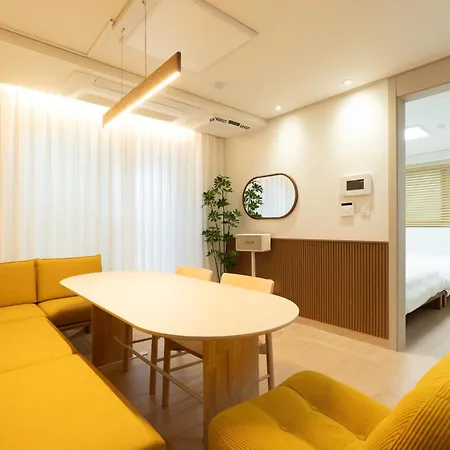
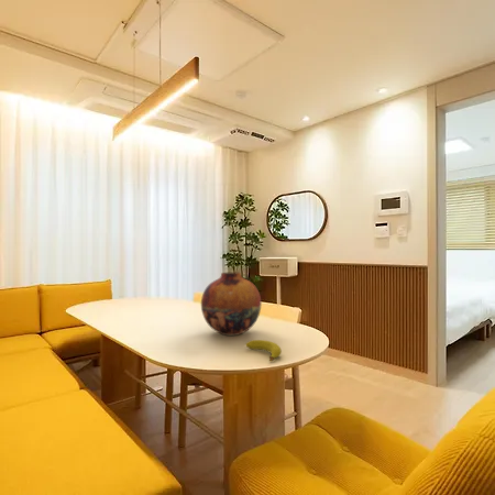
+ fruit [244,339,283,363]
+ vase [200,272,263,337]
